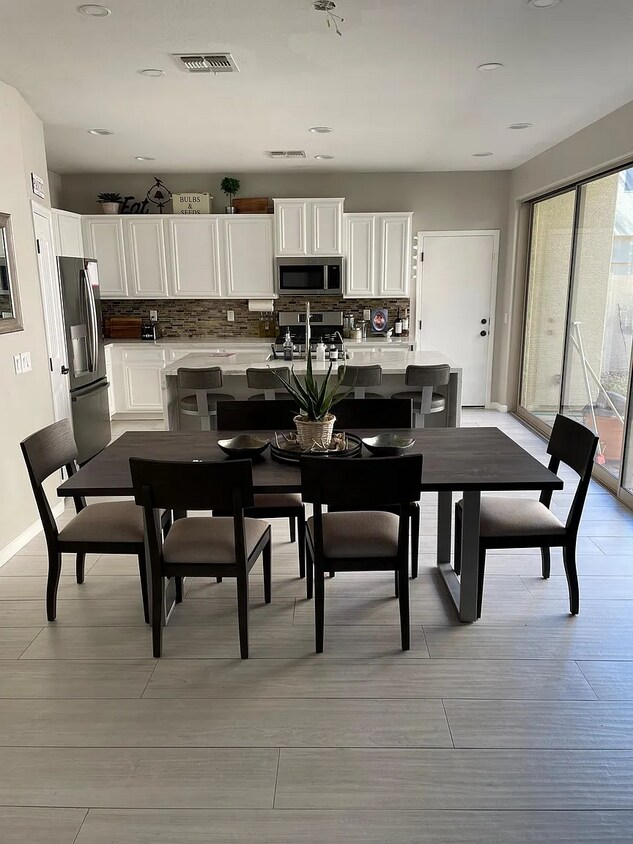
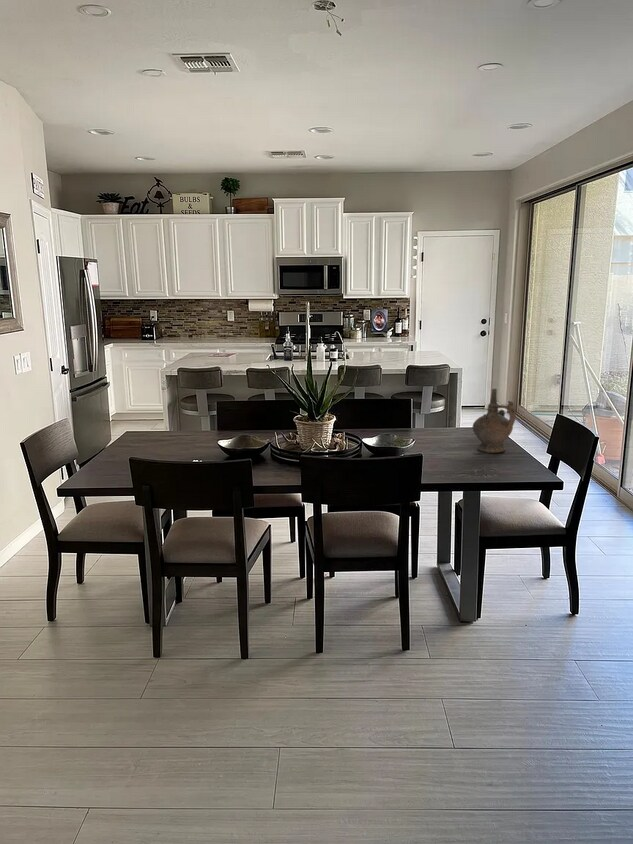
+ ceremonial vessel [472,388,517,454]
